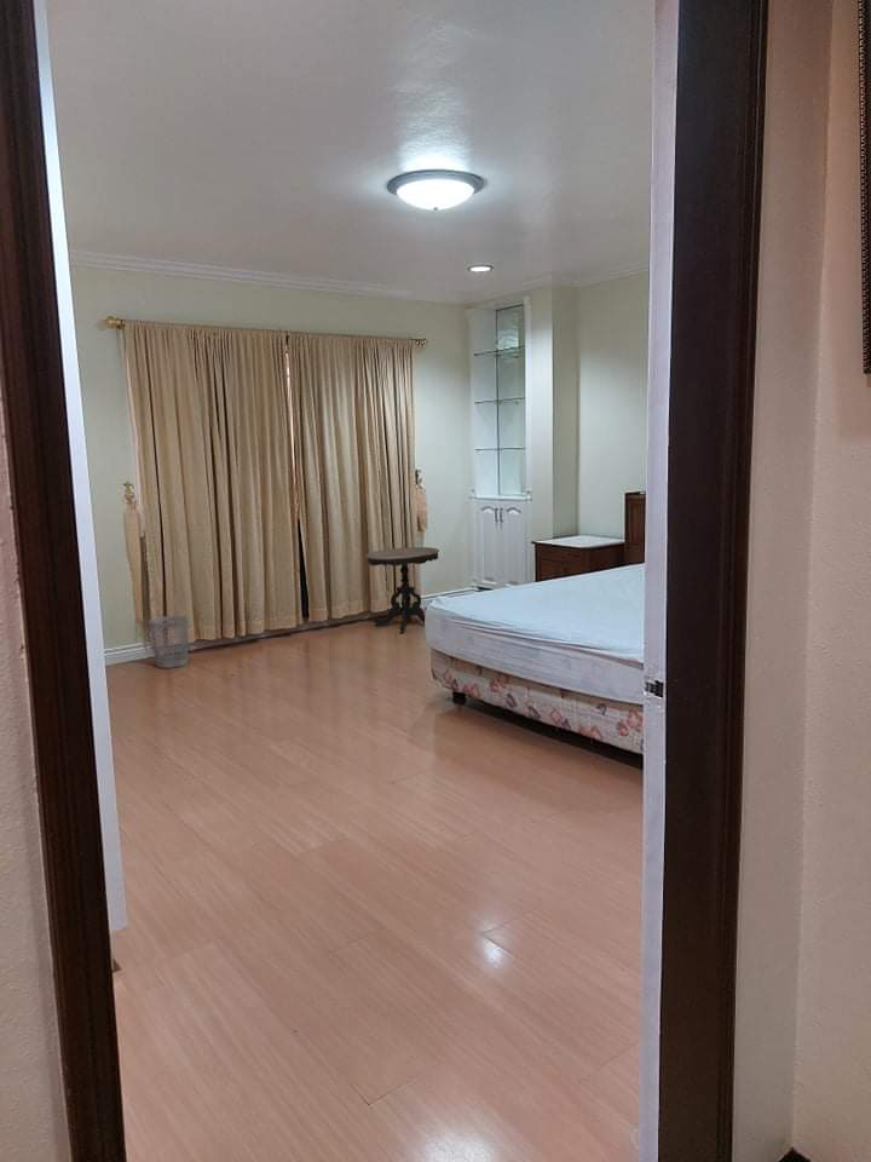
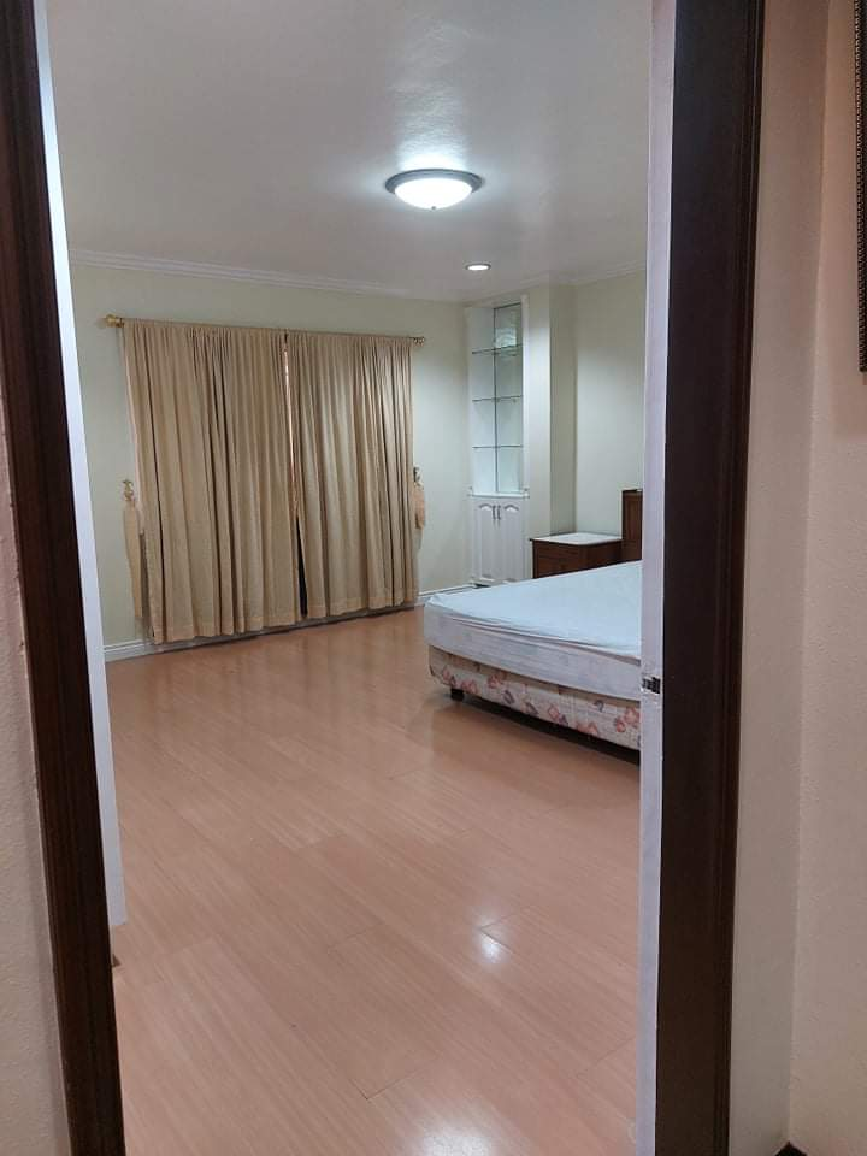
- side table [364,546,440,634]
- wastebasket [148,615,189,669]
